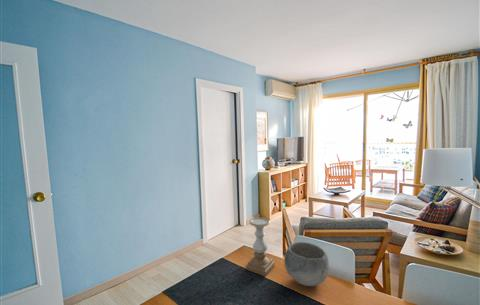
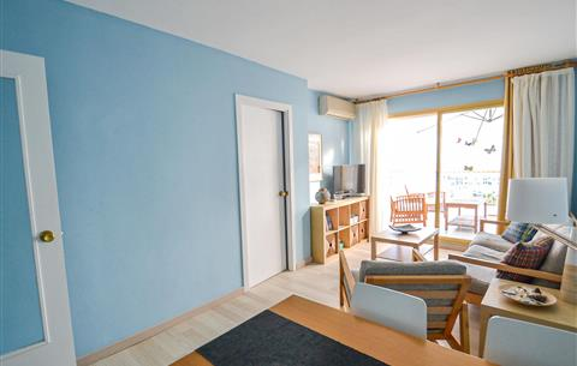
- bowl [283,241,330,287]
- candle holder [245,217,276,277]
